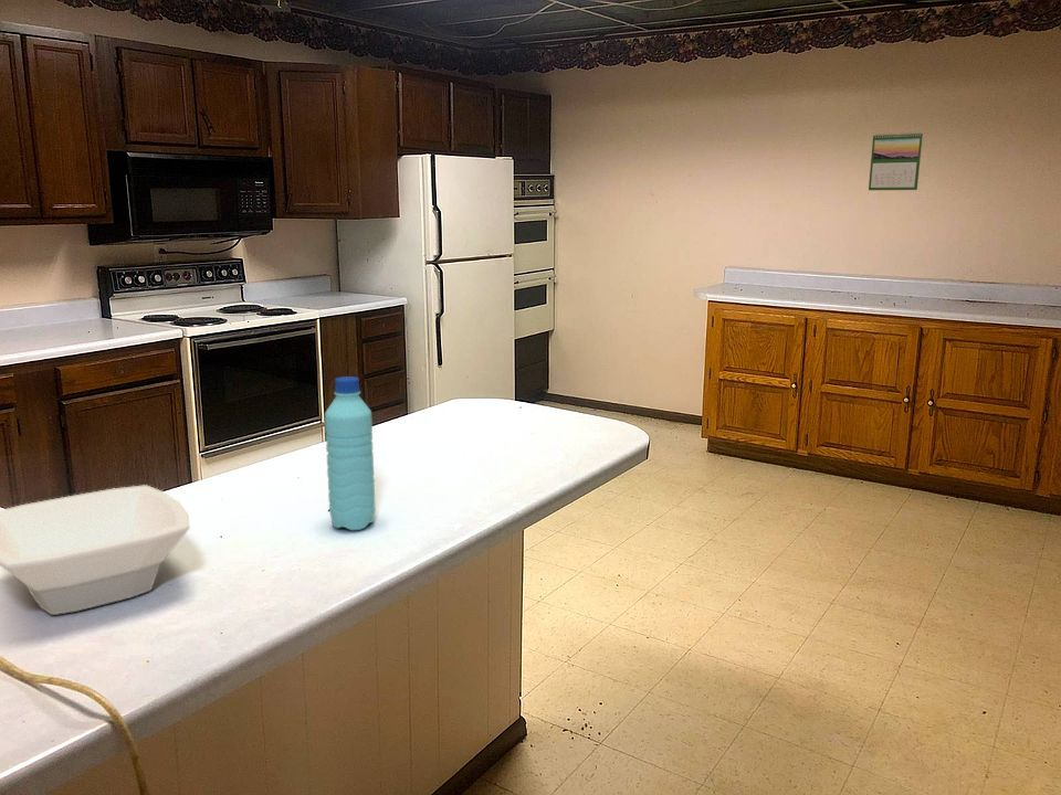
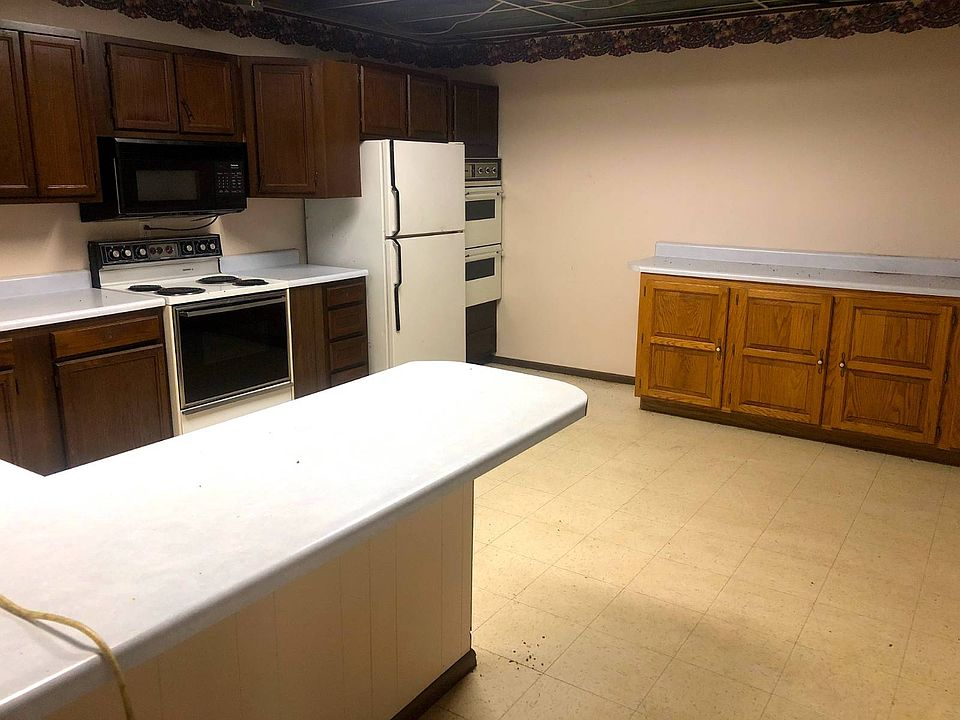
- water bottle [324,375,376,531]
- calendar [868,130,924,191]
- bowl [0,484,191,616]
